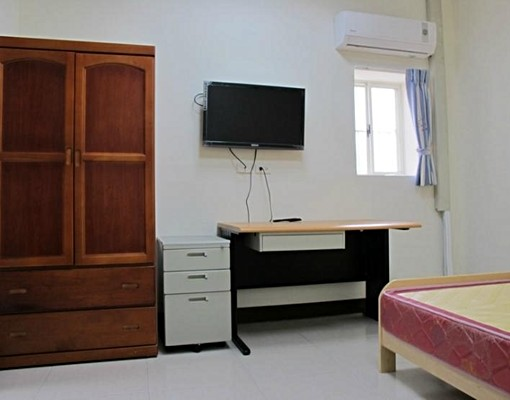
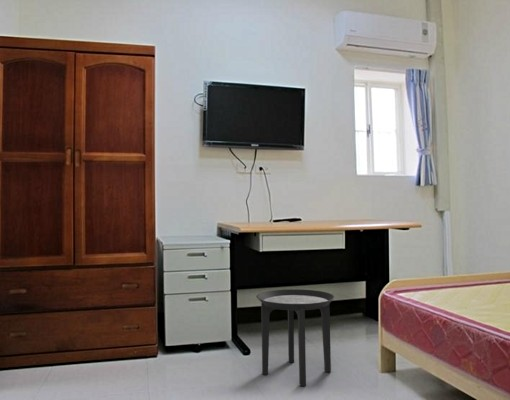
+ side table [255,288,336,387]
